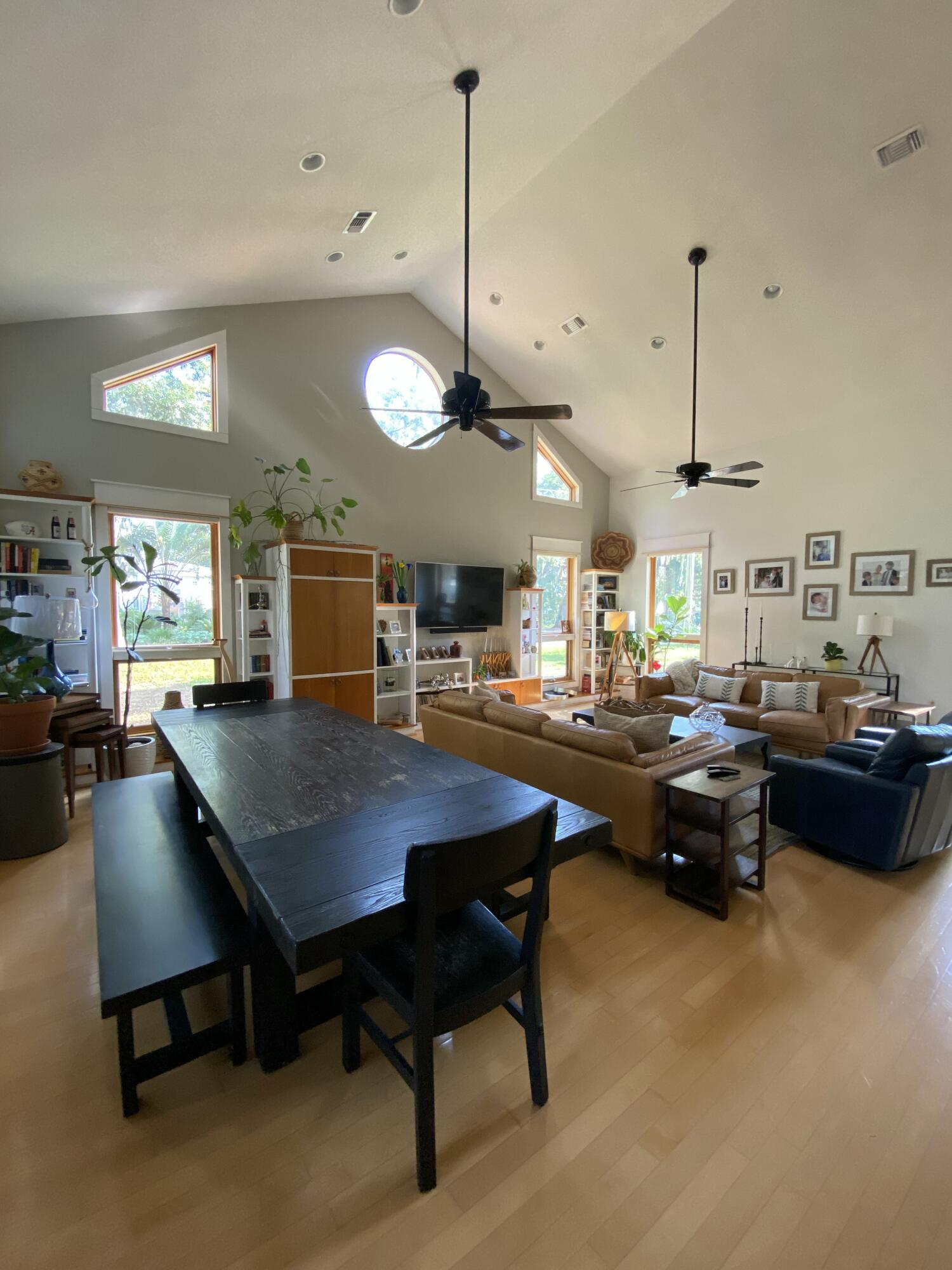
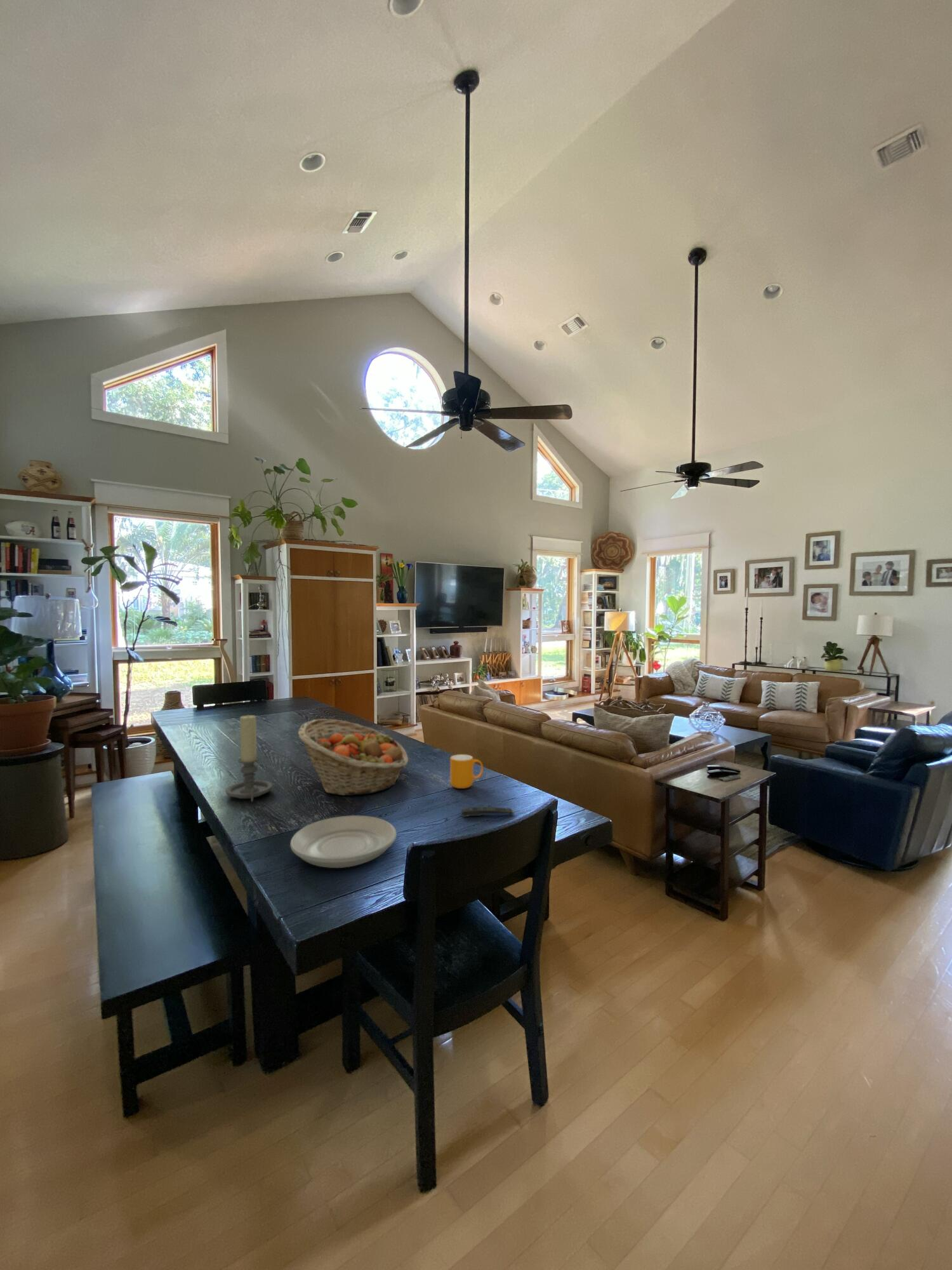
+ remote control [461,806,516,818]
+ candle holder [225,714,273,803]
+ fruit basket [298,718,409,796]
+ plate [289,815,397,869]
+ mug [450,754,484,789]
